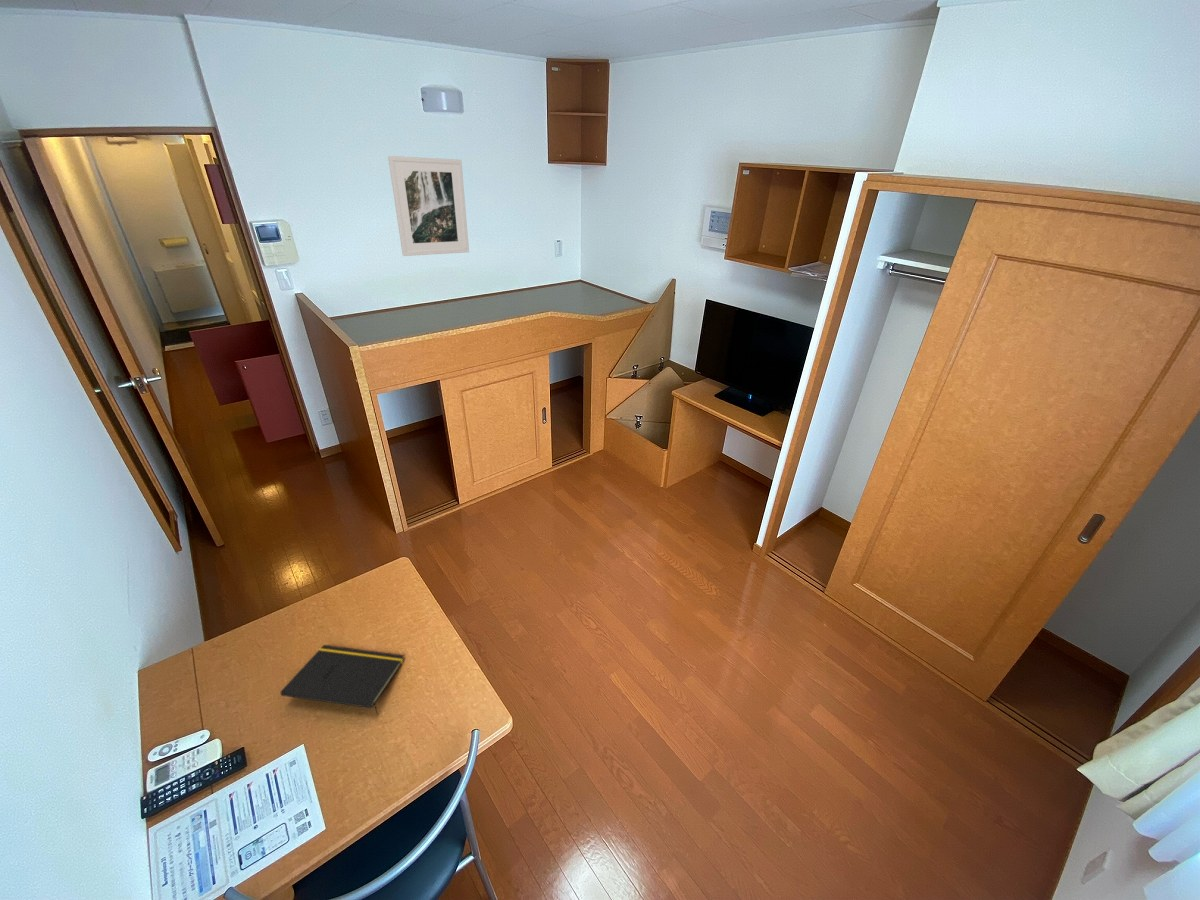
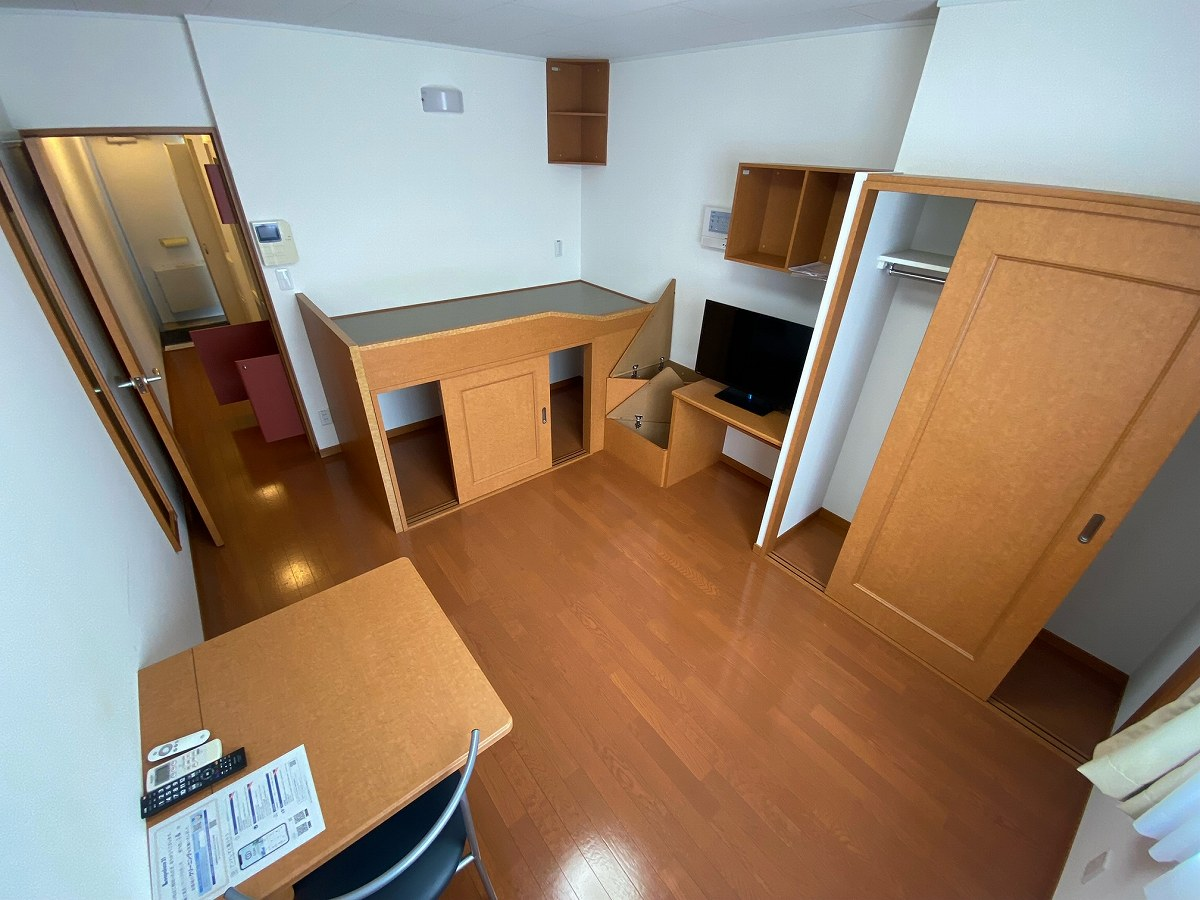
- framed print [387,155,470,257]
- notepad [280,644,405,717]
